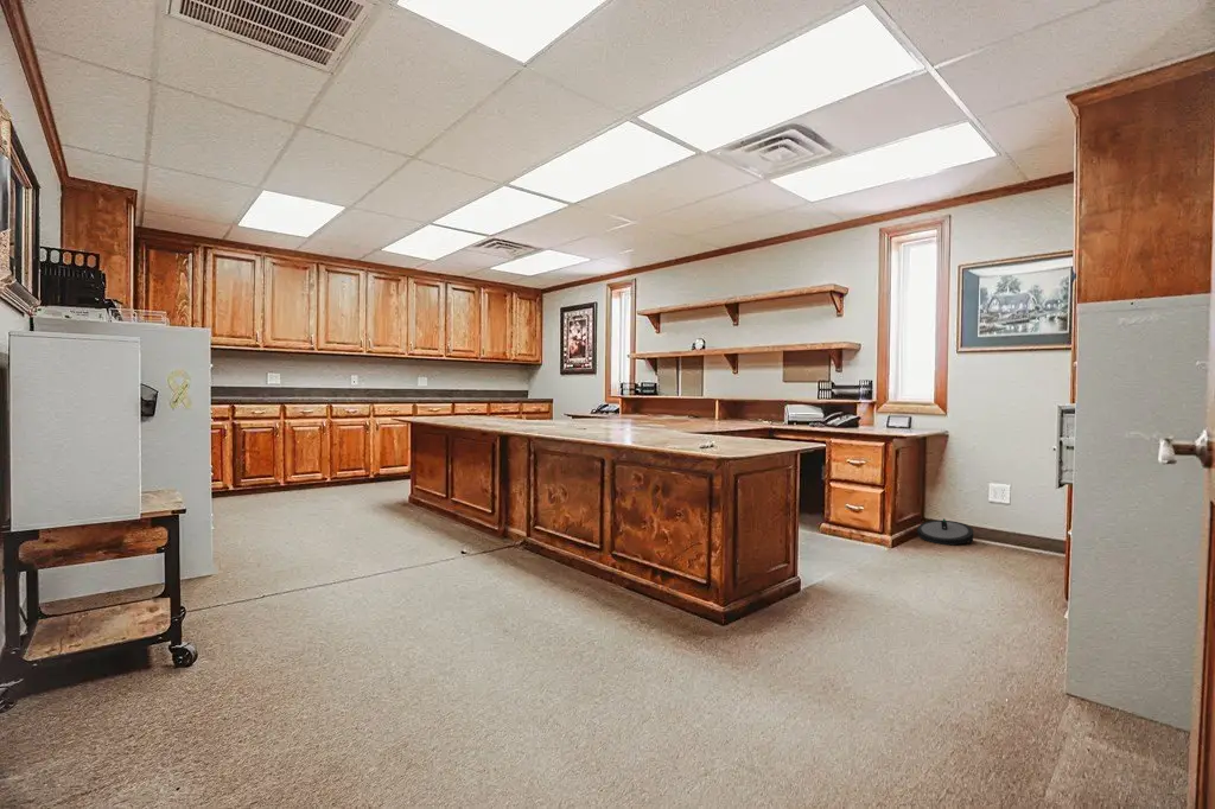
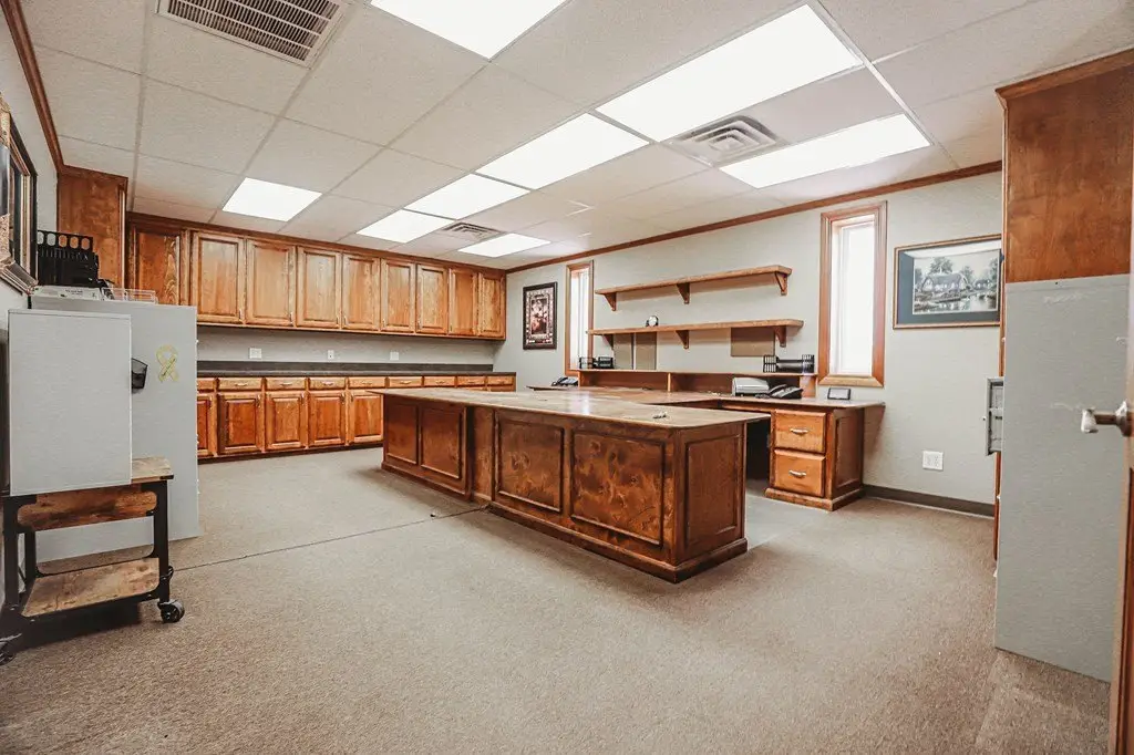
- robot vacuum [916,517,975,546]
